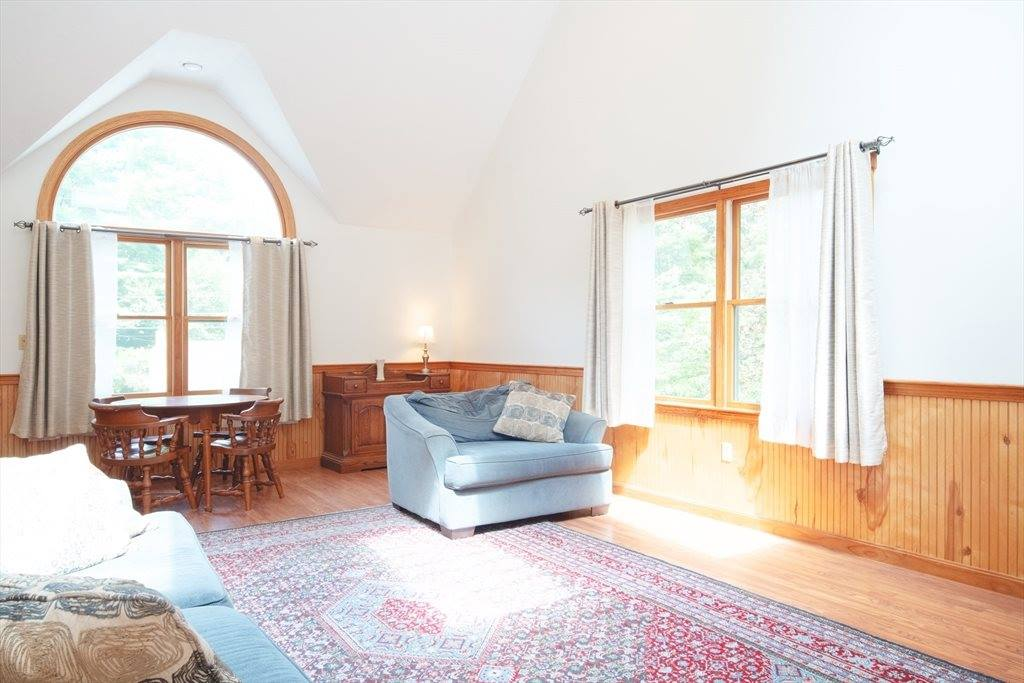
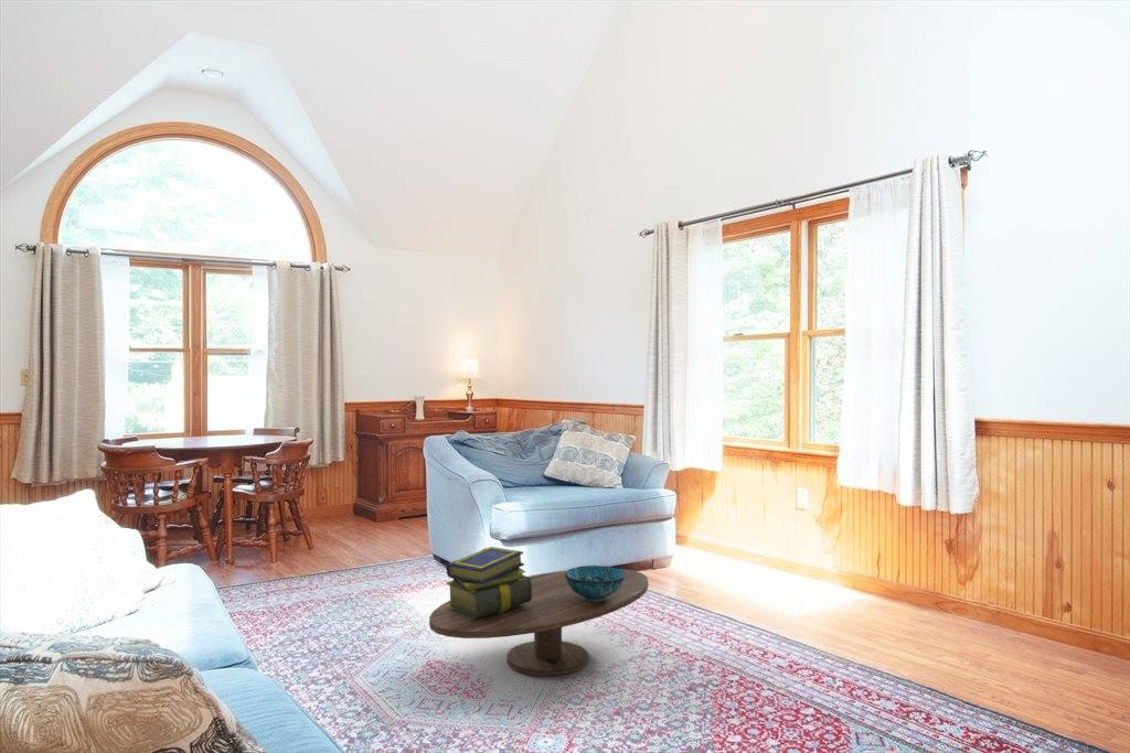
+ stack of books [445,546,532,620]
+ coffee table [428,568,650,678]
+ decorative bowl [565,564,626,601]
